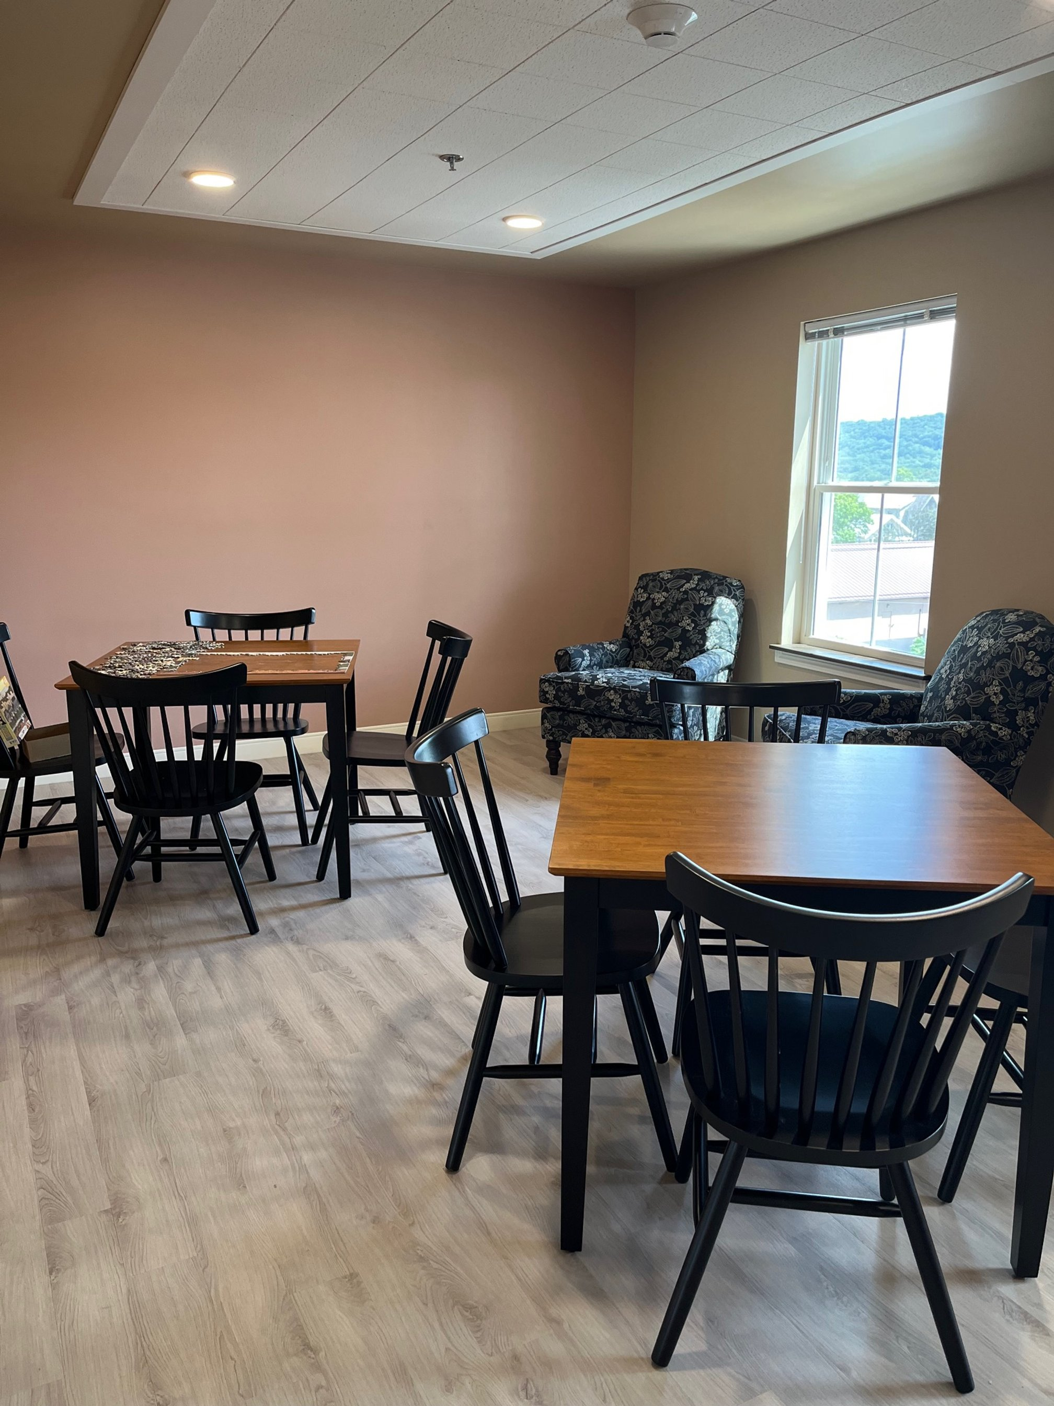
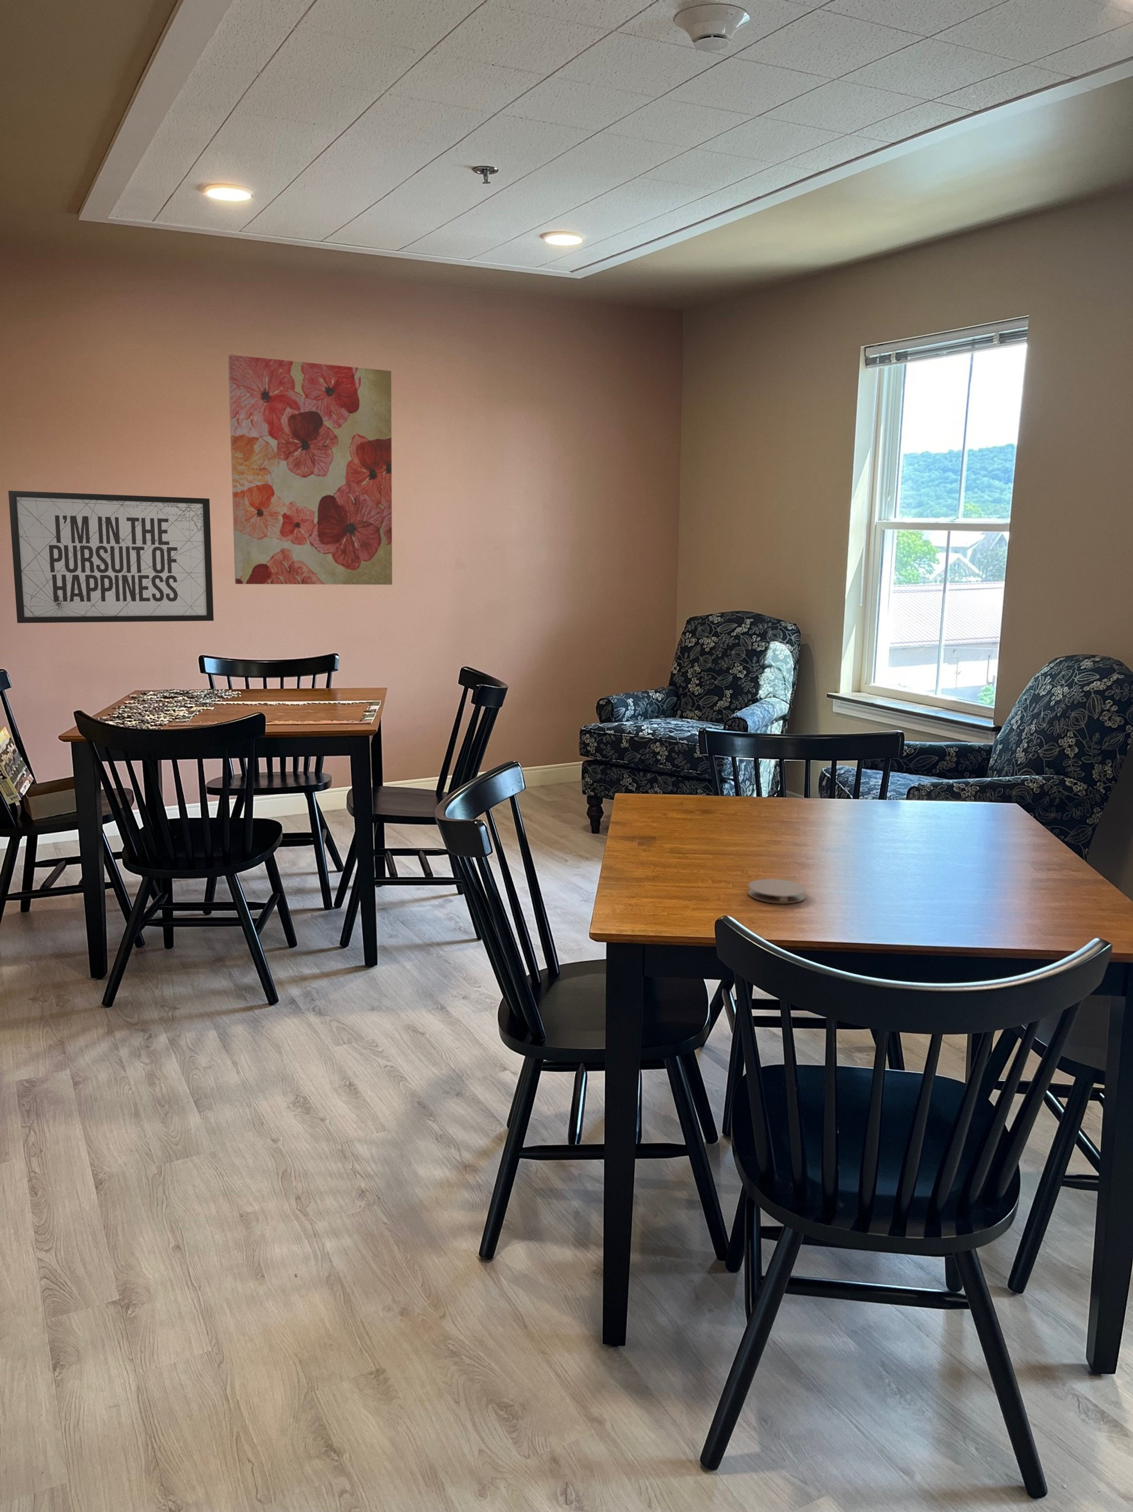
+ wall art [227,355,393,585]
+ mirror [8,491,214,624]
+ coaster [747,879,807,904]
